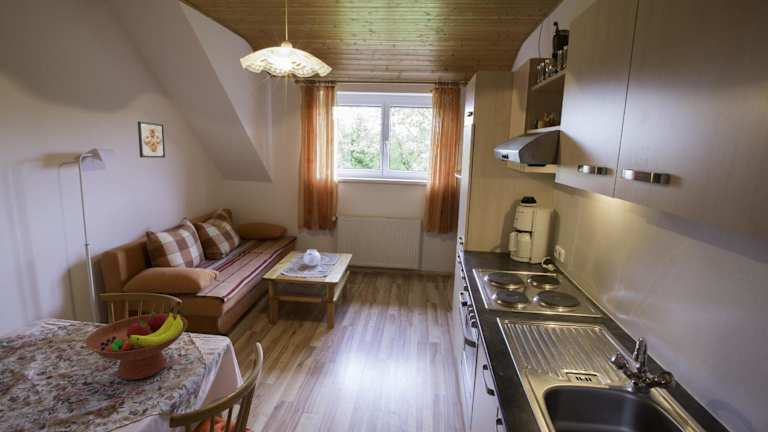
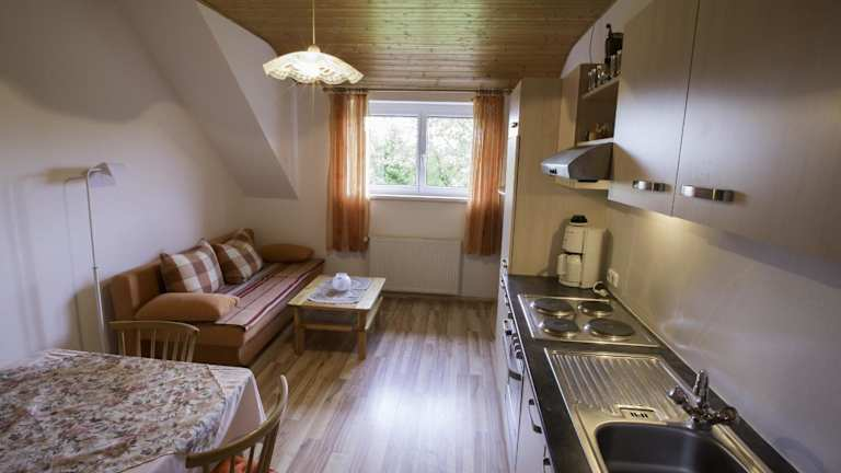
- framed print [137,120,166,159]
- fruit bowl [85,306,189,381]
